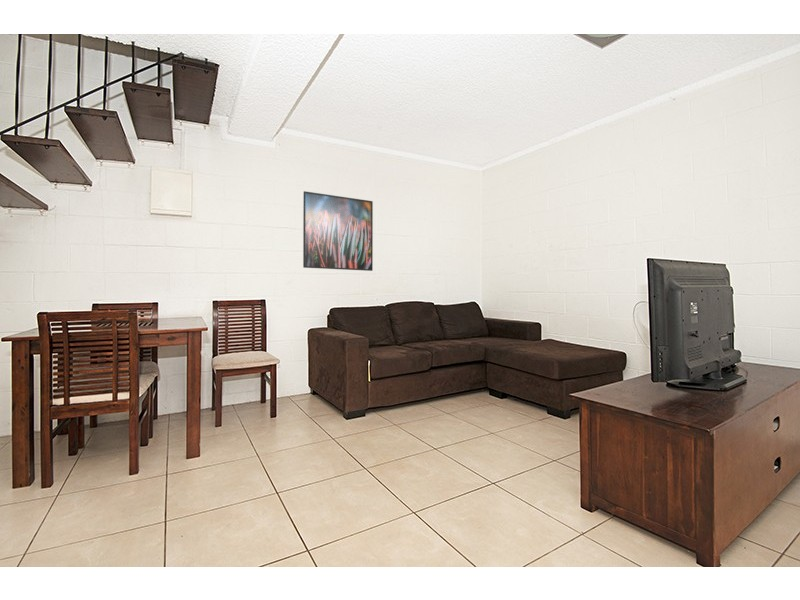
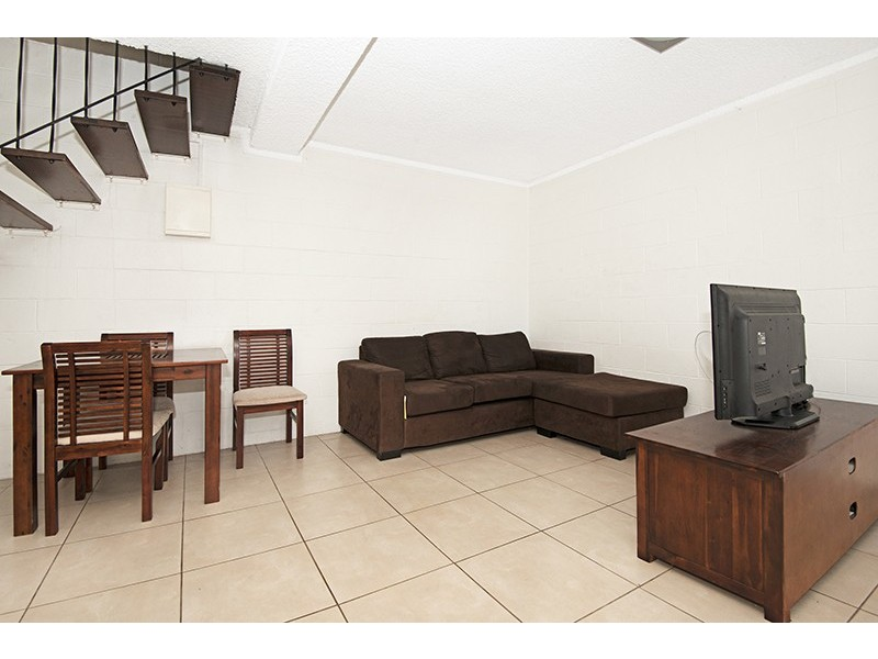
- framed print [302,190,374,272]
